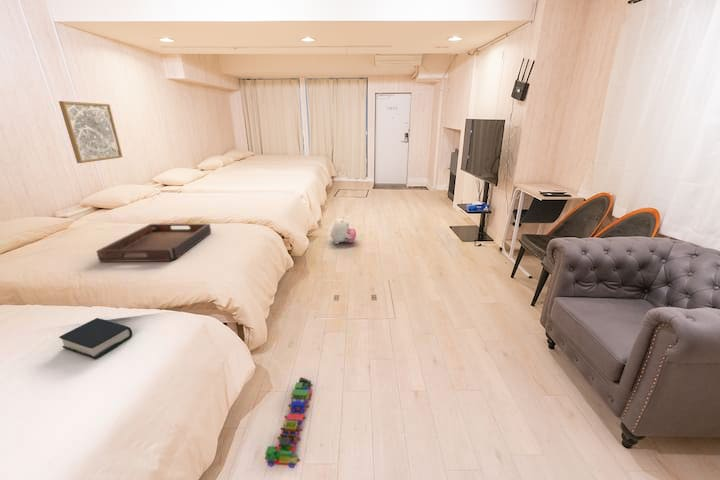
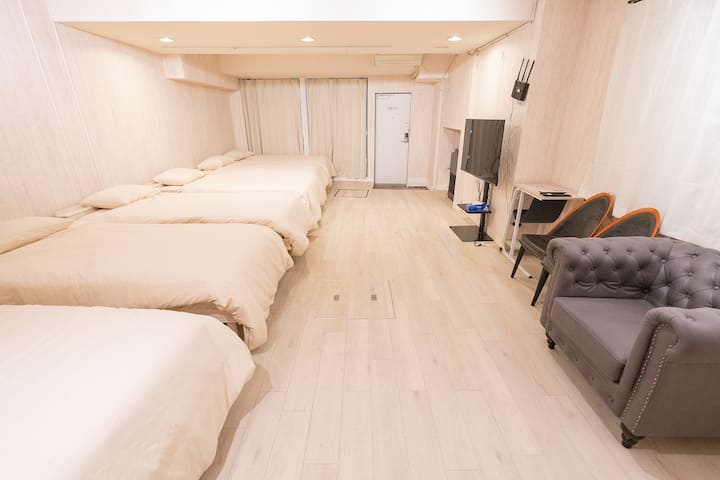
- plush toy [329,216,357,245]
- toy train [264,377,314,469]
- wall art [58,100,124,164]
- book [58,317,133,360]
- serving tray [96,222,212,263]
